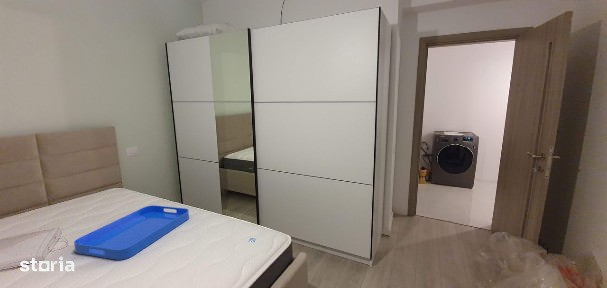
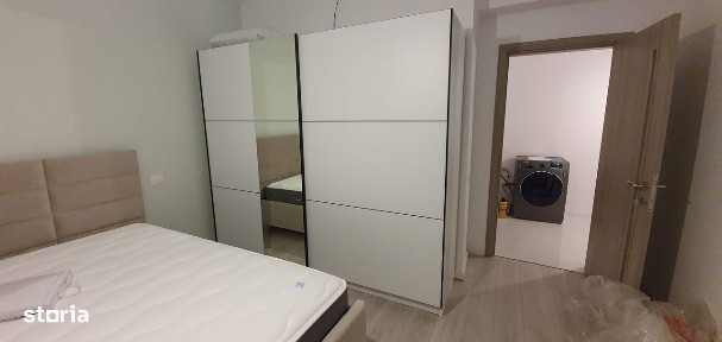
- serving tray [73,204,190,261]
